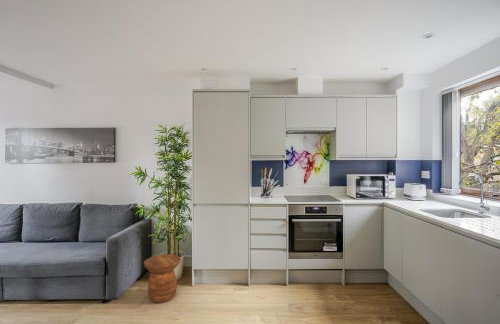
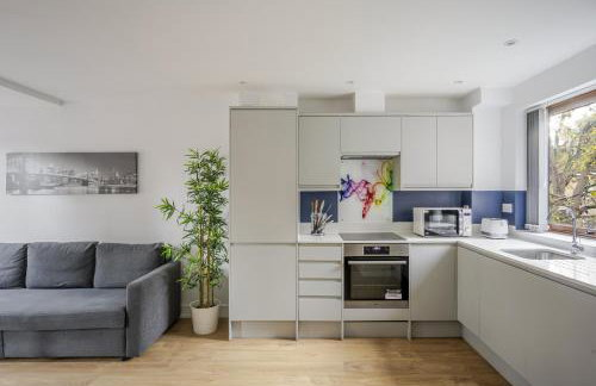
- side table [143,253,182,304]
